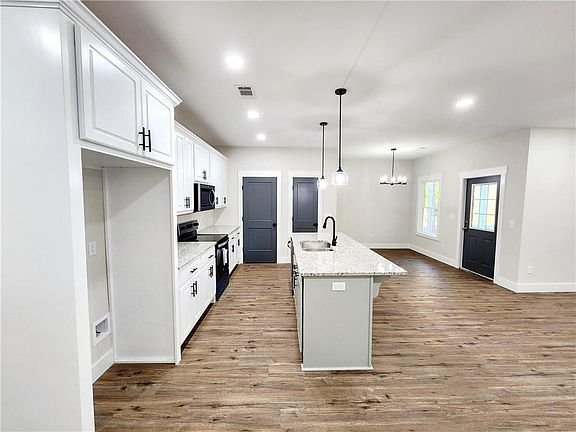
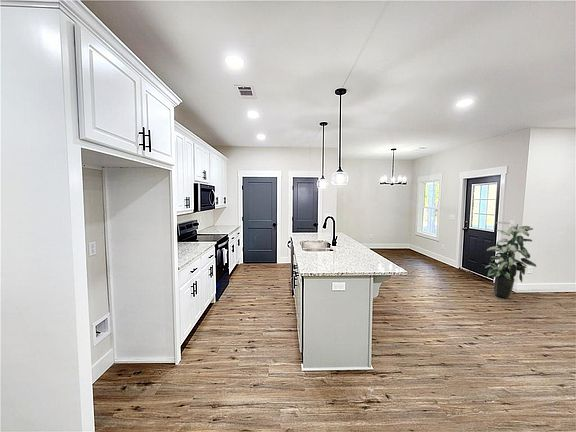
+ indoor plant [484,221,537,299]
